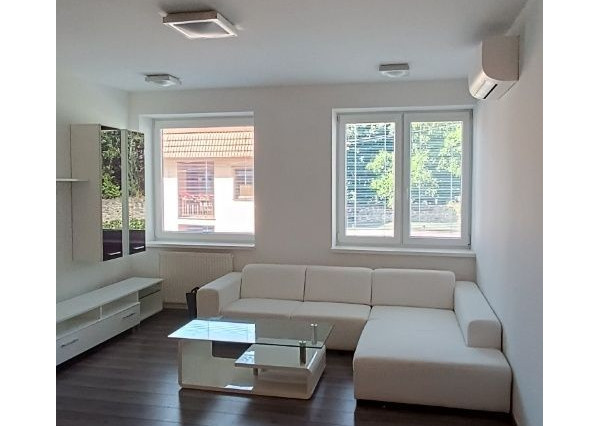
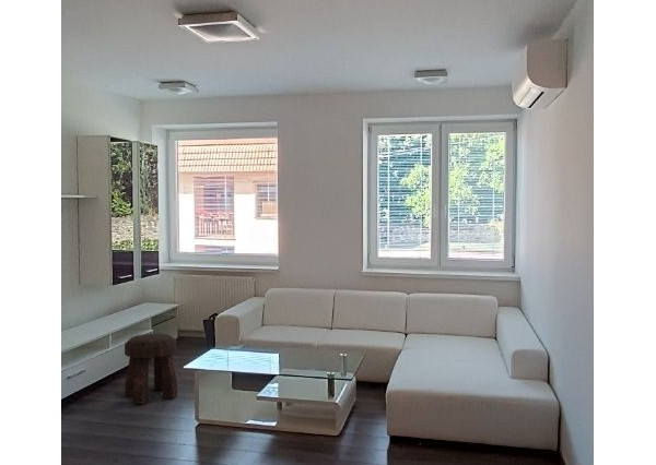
+ stool [124,332,178,405]
